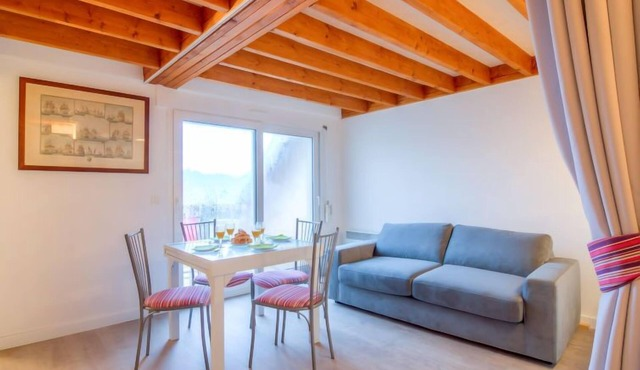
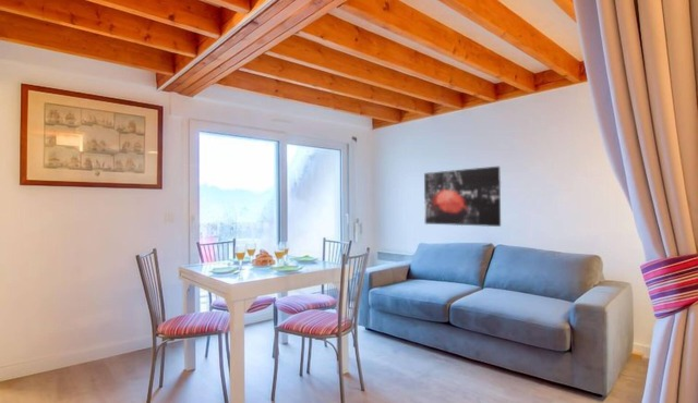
+ wall art [423,166,502,228]
